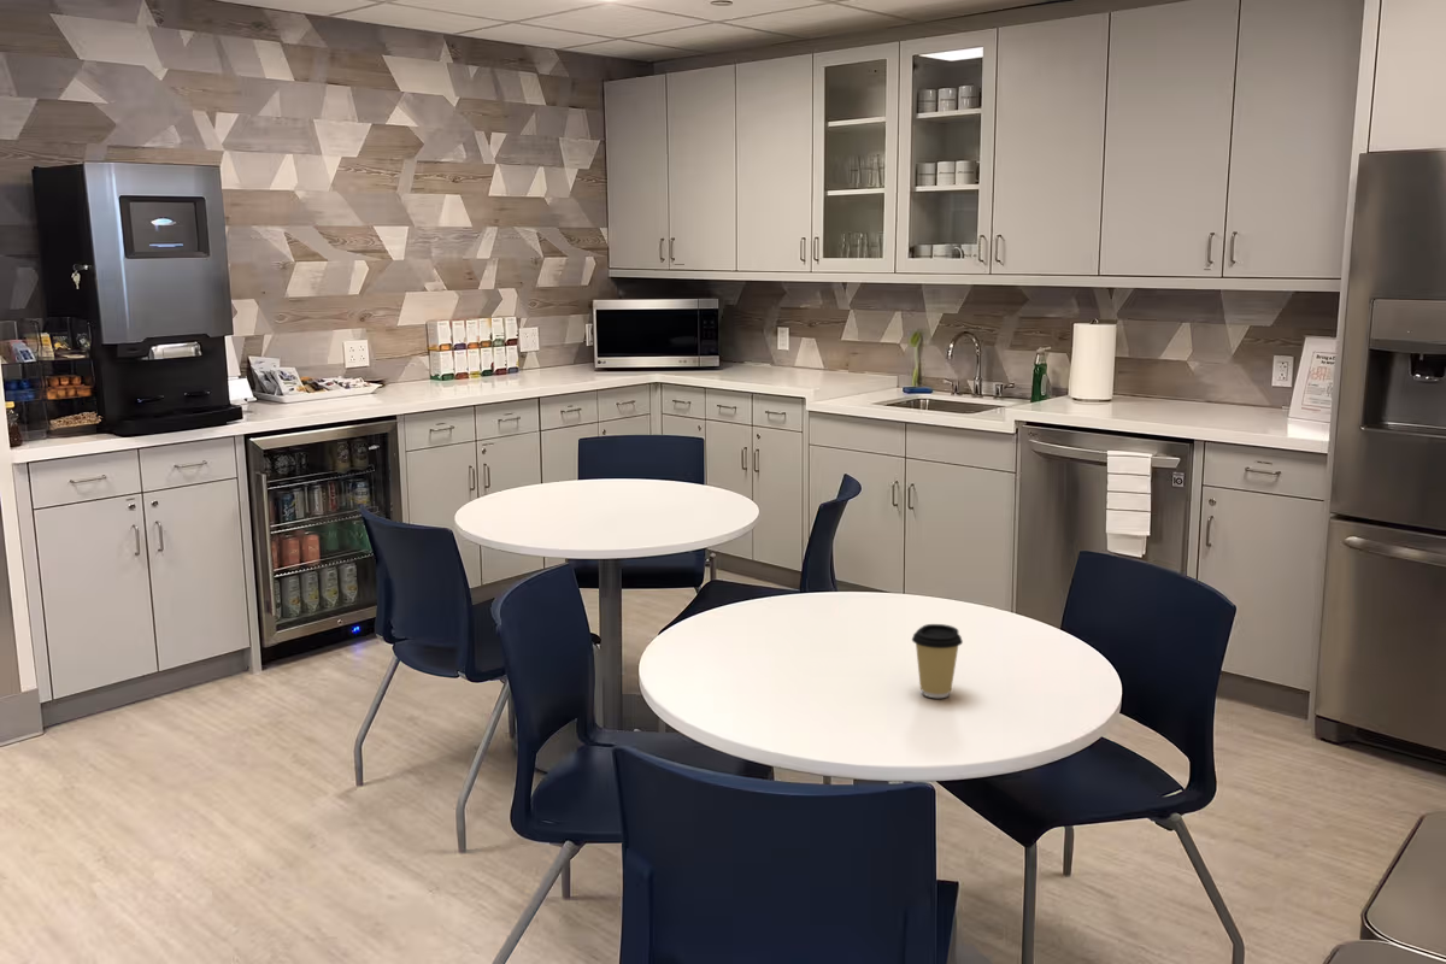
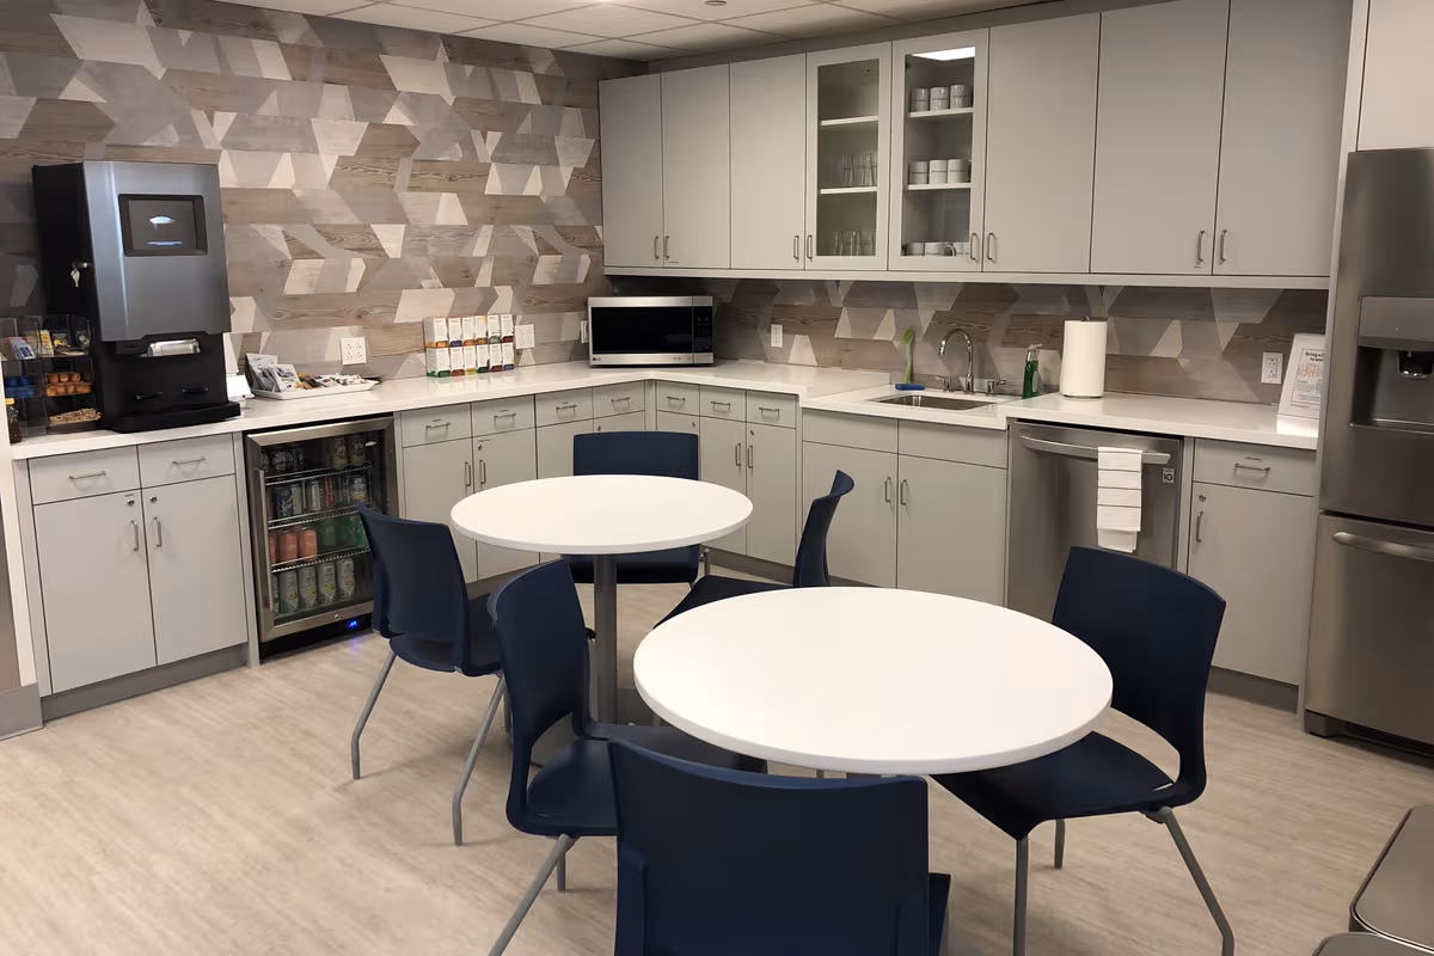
- coffee cup [911,623,964,699]
